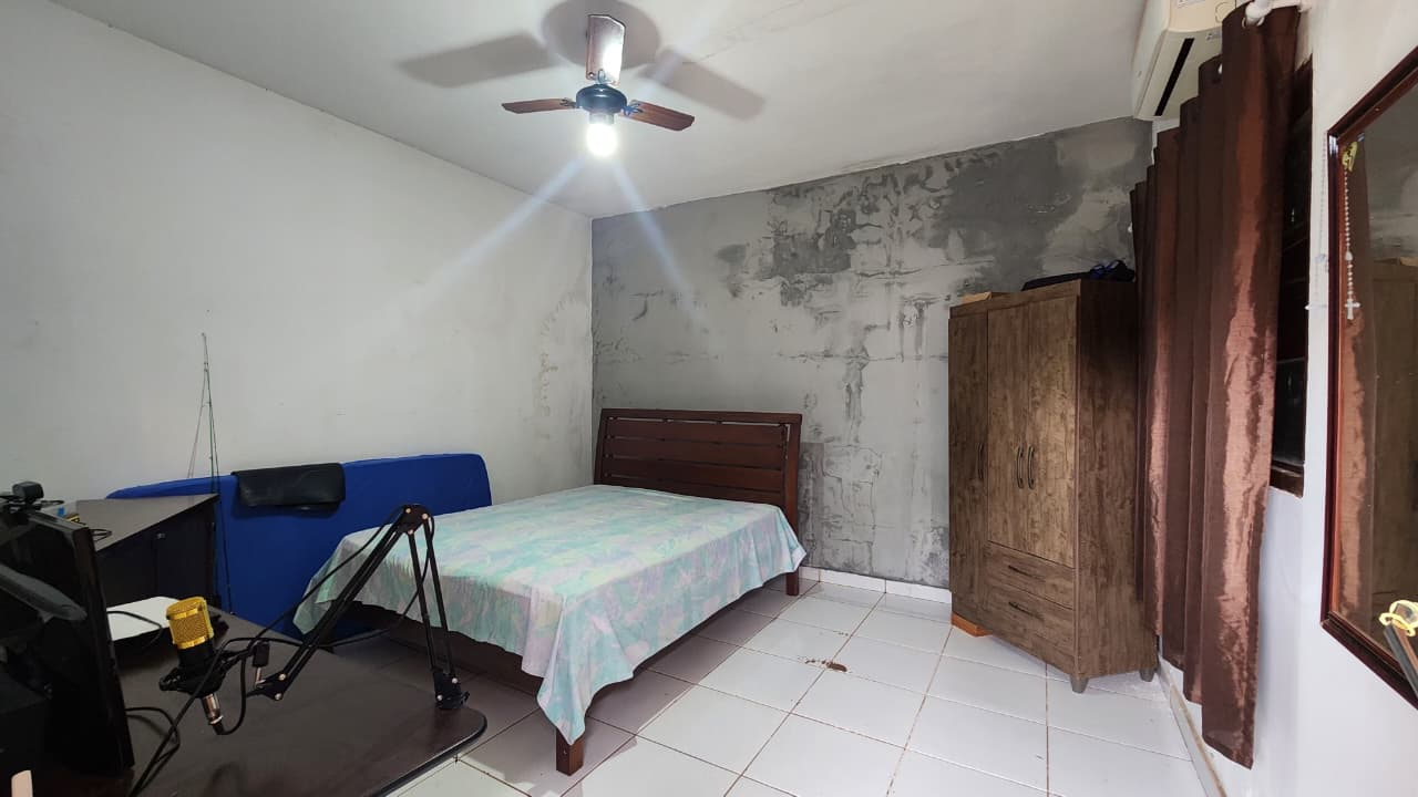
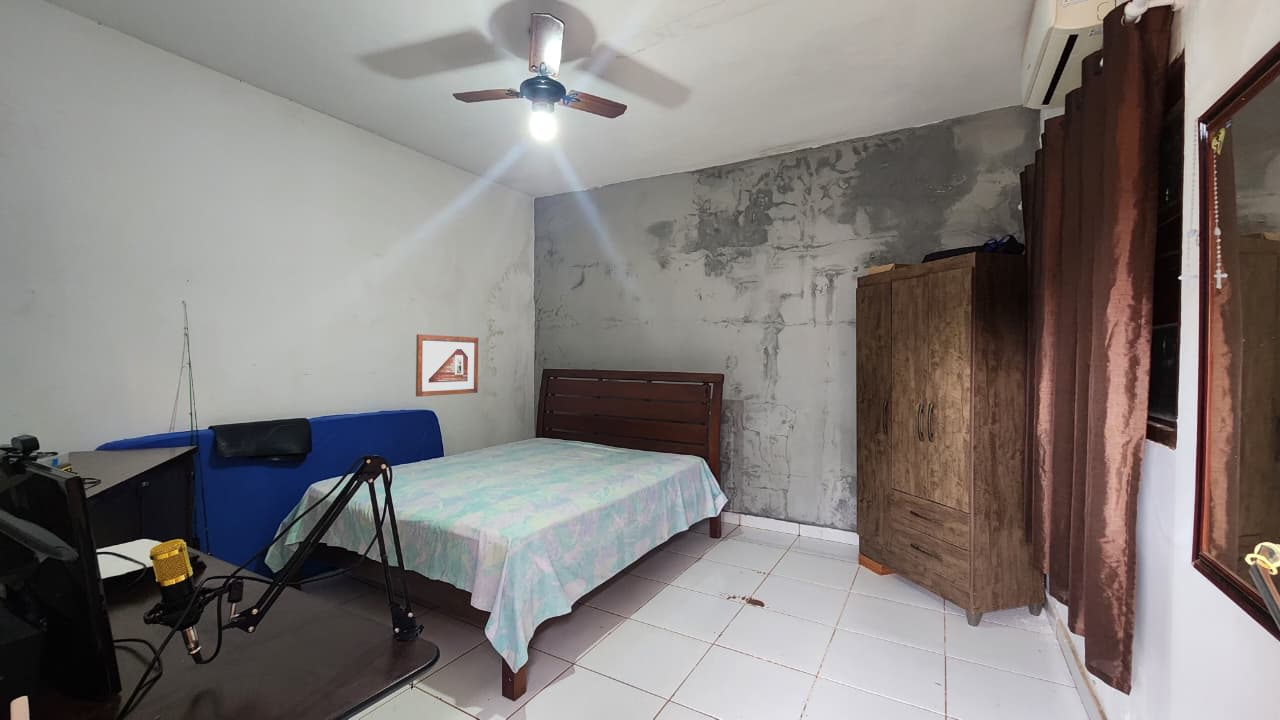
+ picture frame [415,333,479,398]
